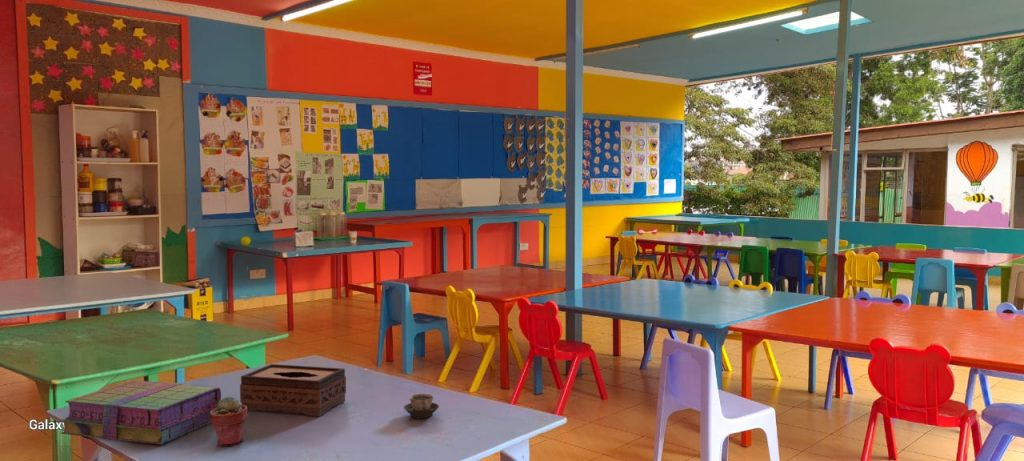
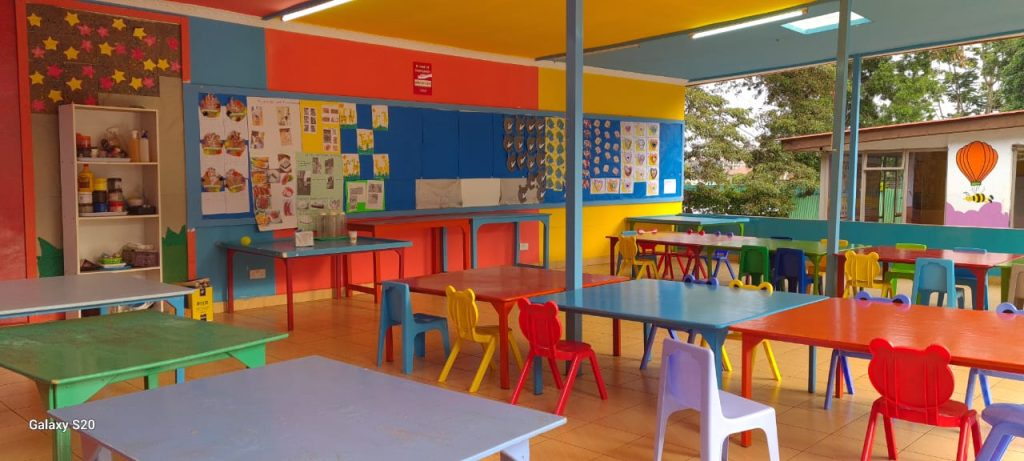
- cup [403,393,440,419]
- tissue box [239,363,347,417]
- stack of books [59,379,222,445]
- potted succulent [209,395,248,447]
